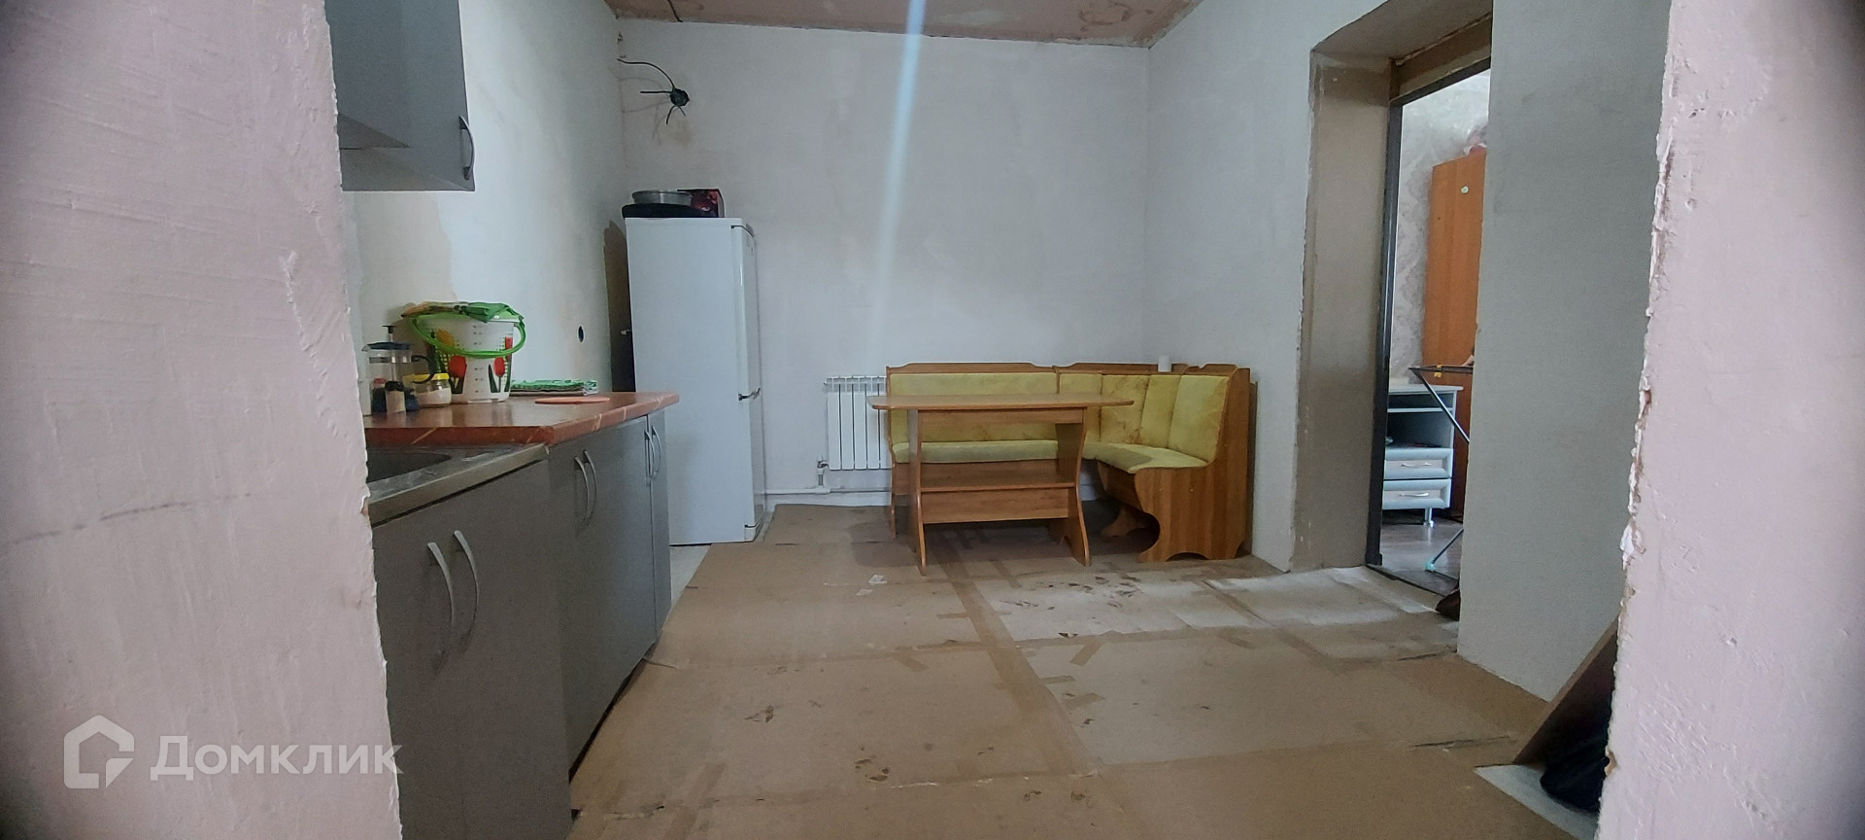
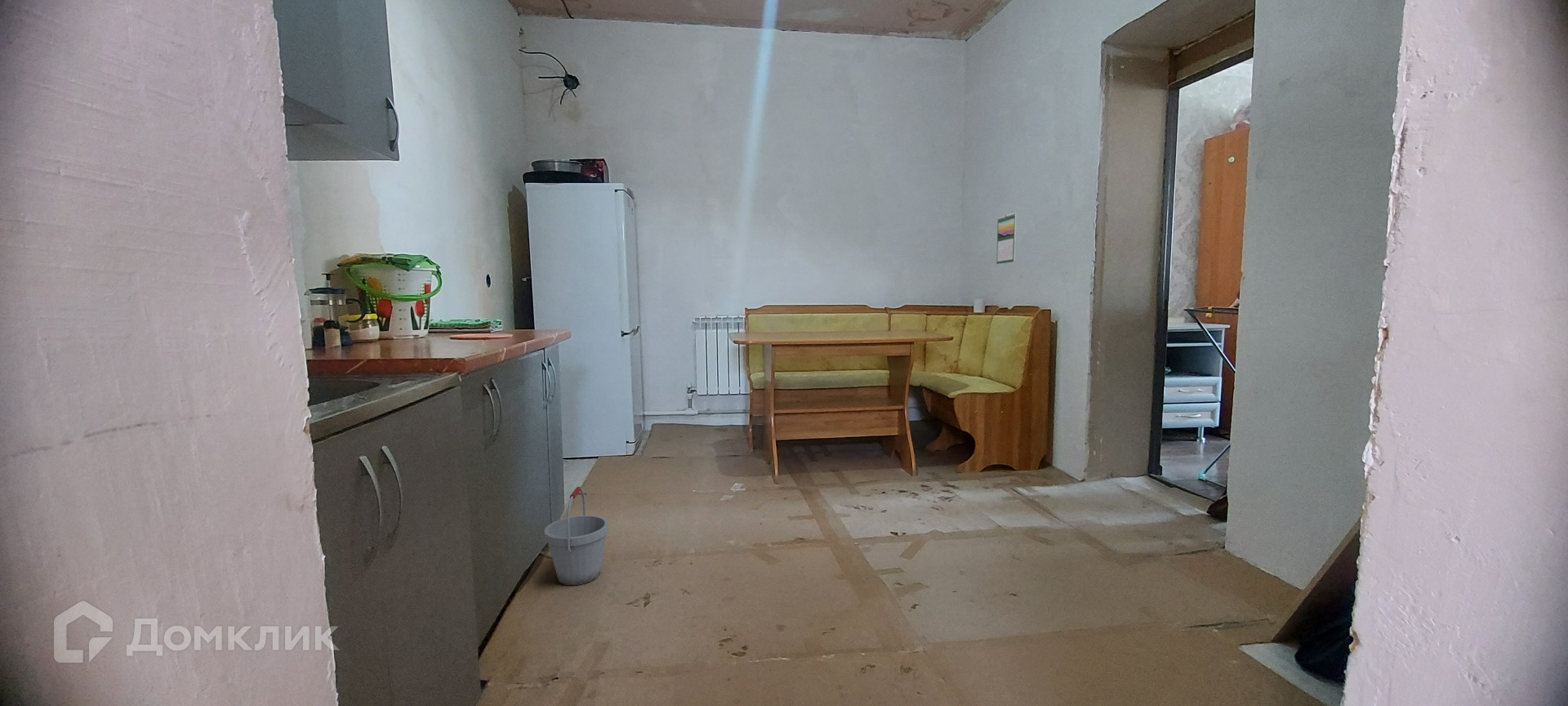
+ bucket [544,486,610,586]
+ calendar [996,212,1017,265]
